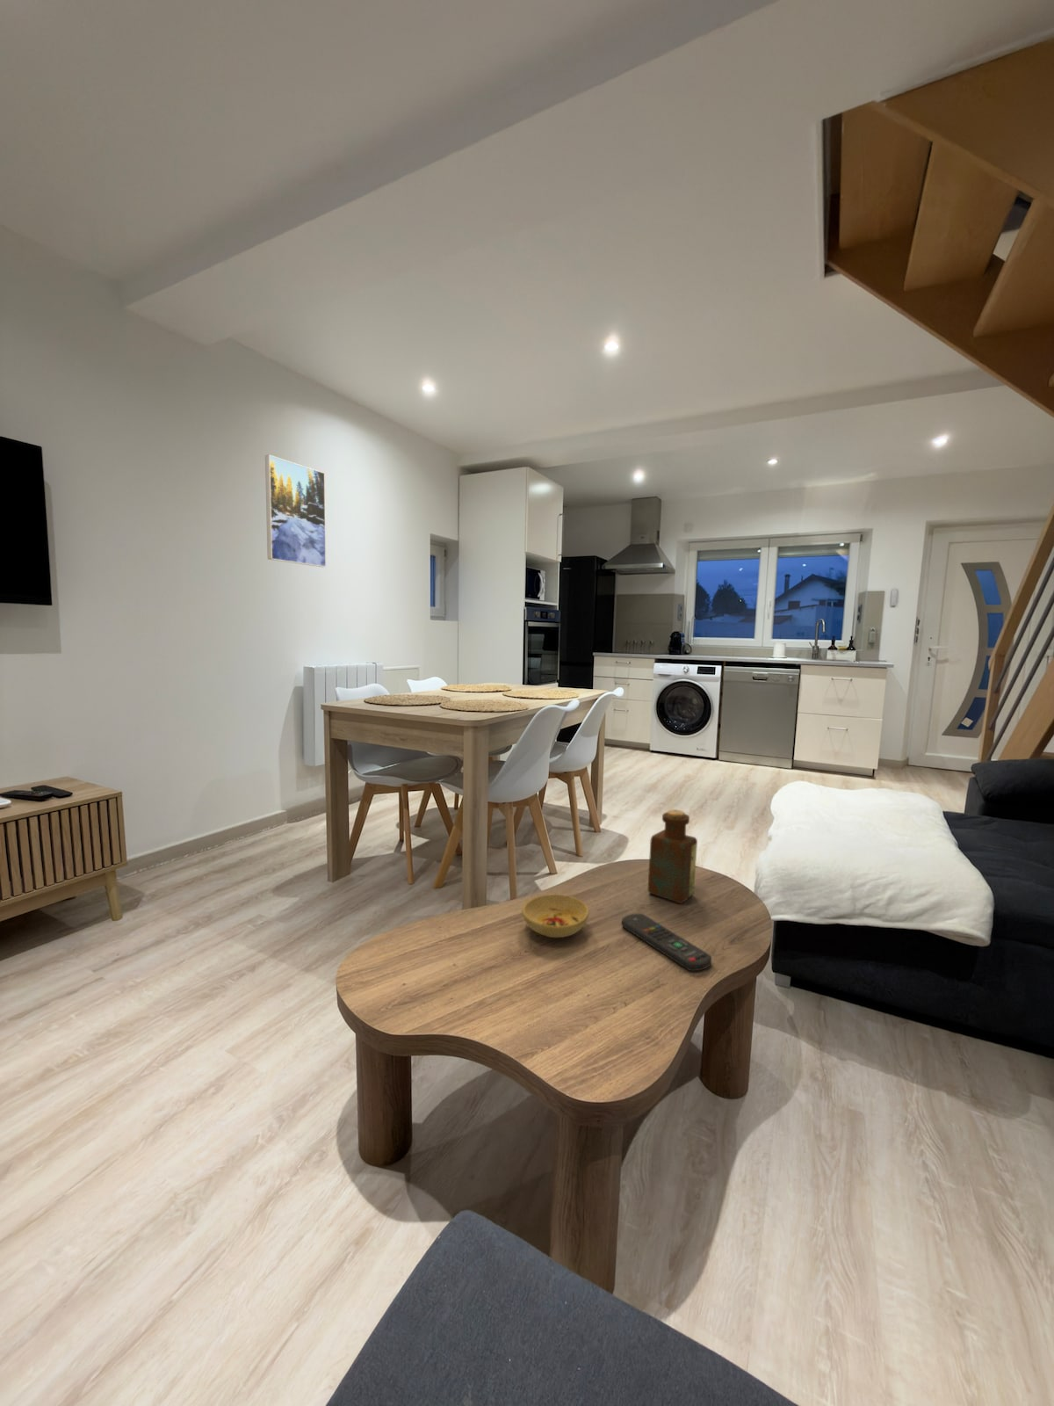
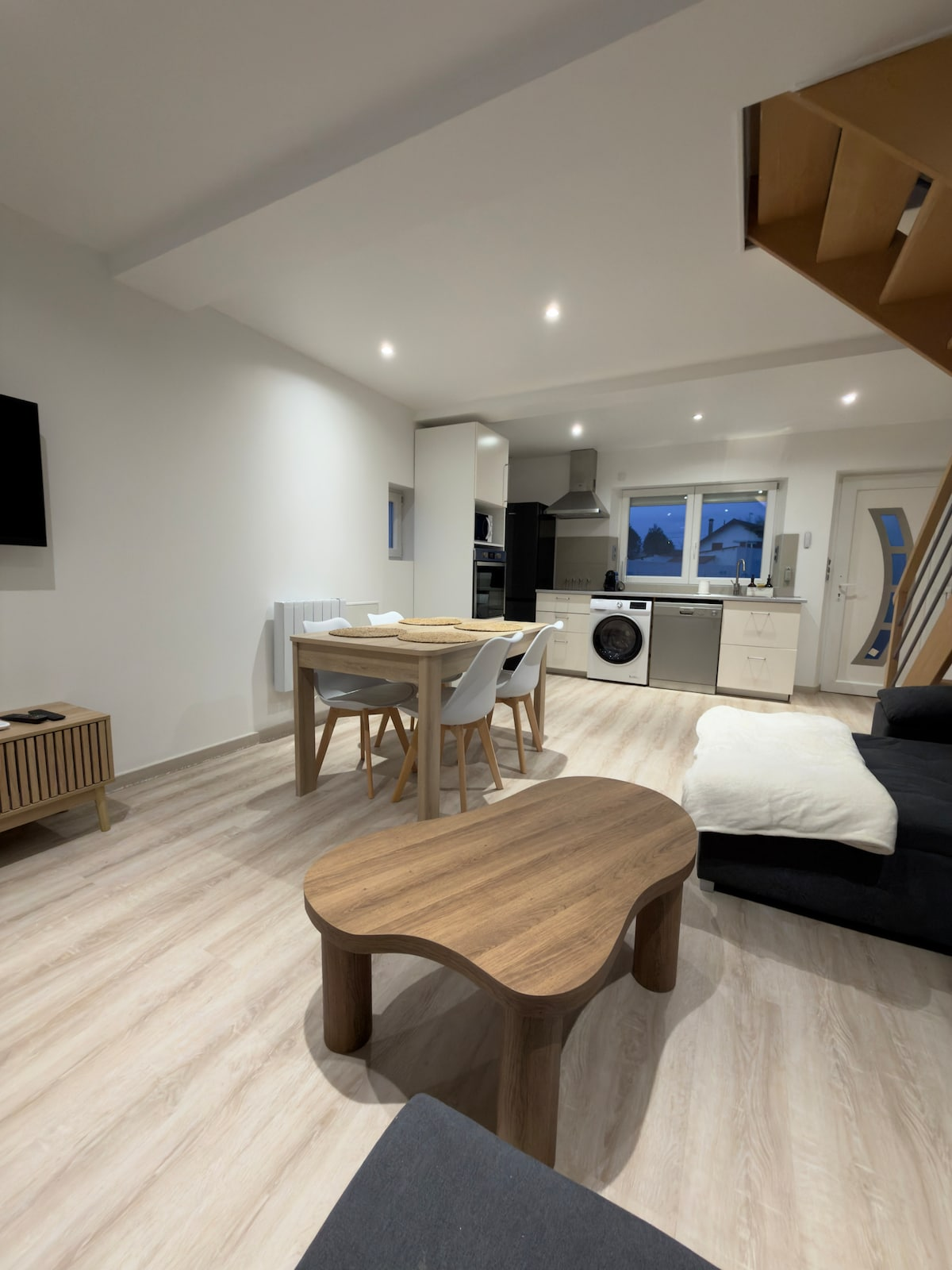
- bowl [520,892,589,939]
- remote control [621,913,712,972]
- bottle [647,808,699,904]
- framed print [265,454,327,568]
